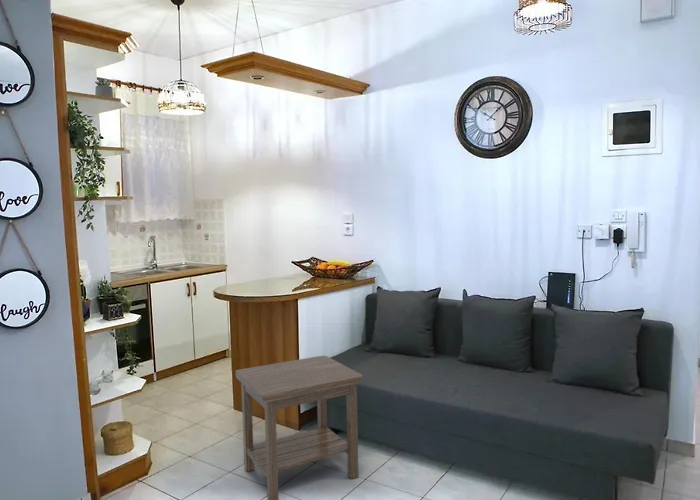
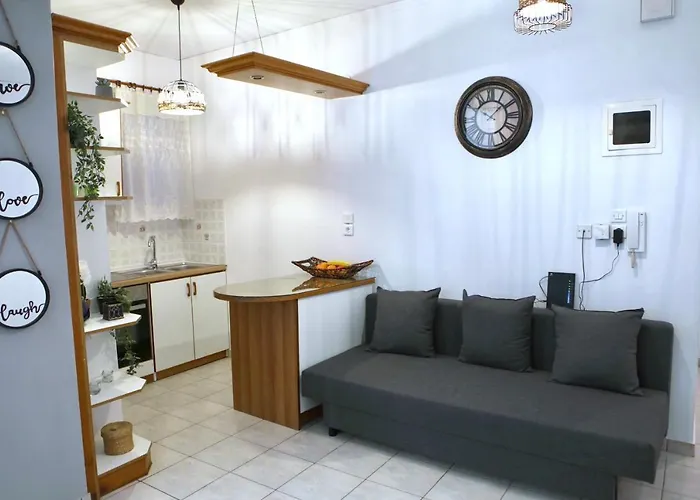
- side table [235,354,364,500]
